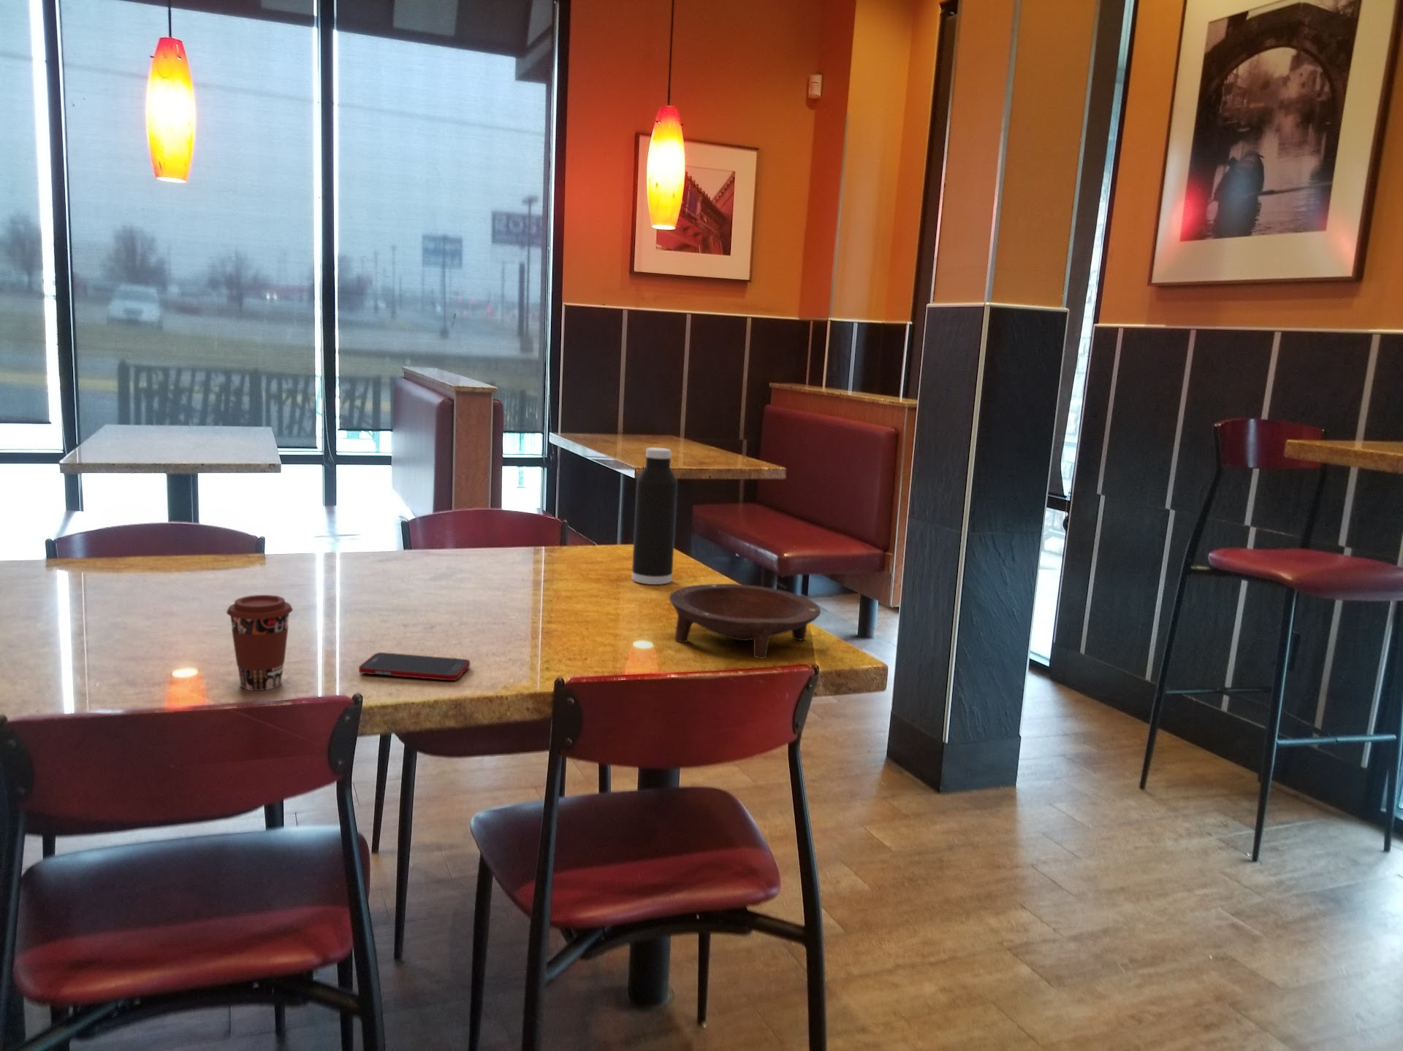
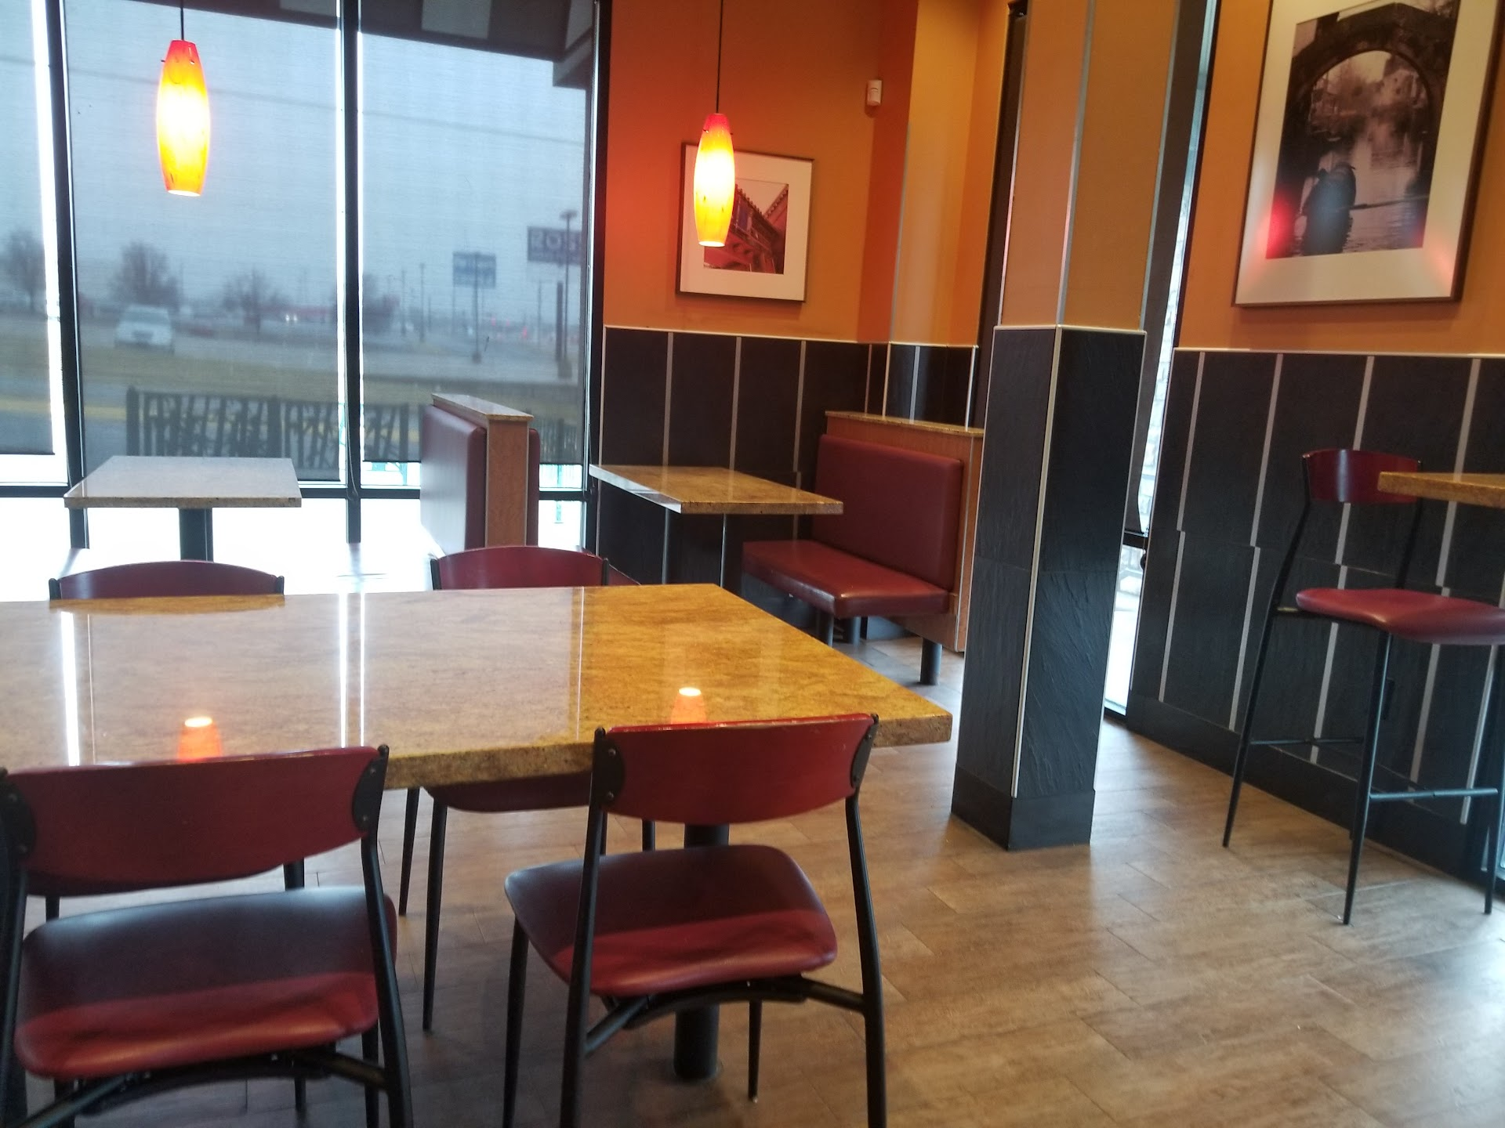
- bowl [668,583,821,660]
- water bottle [632,447,678,585]
- cell phone [358,651,471,681]
- coffee cup [225,594,294,691]
